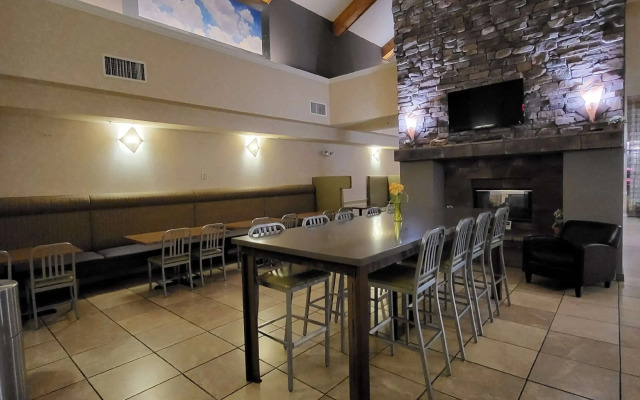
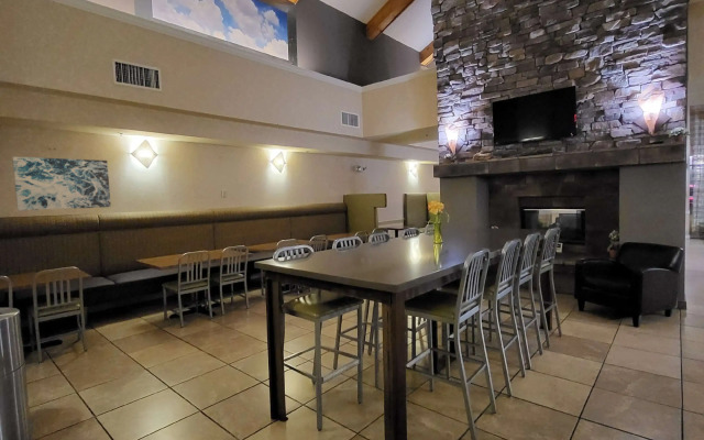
+ wall art [11,156,112,211]
